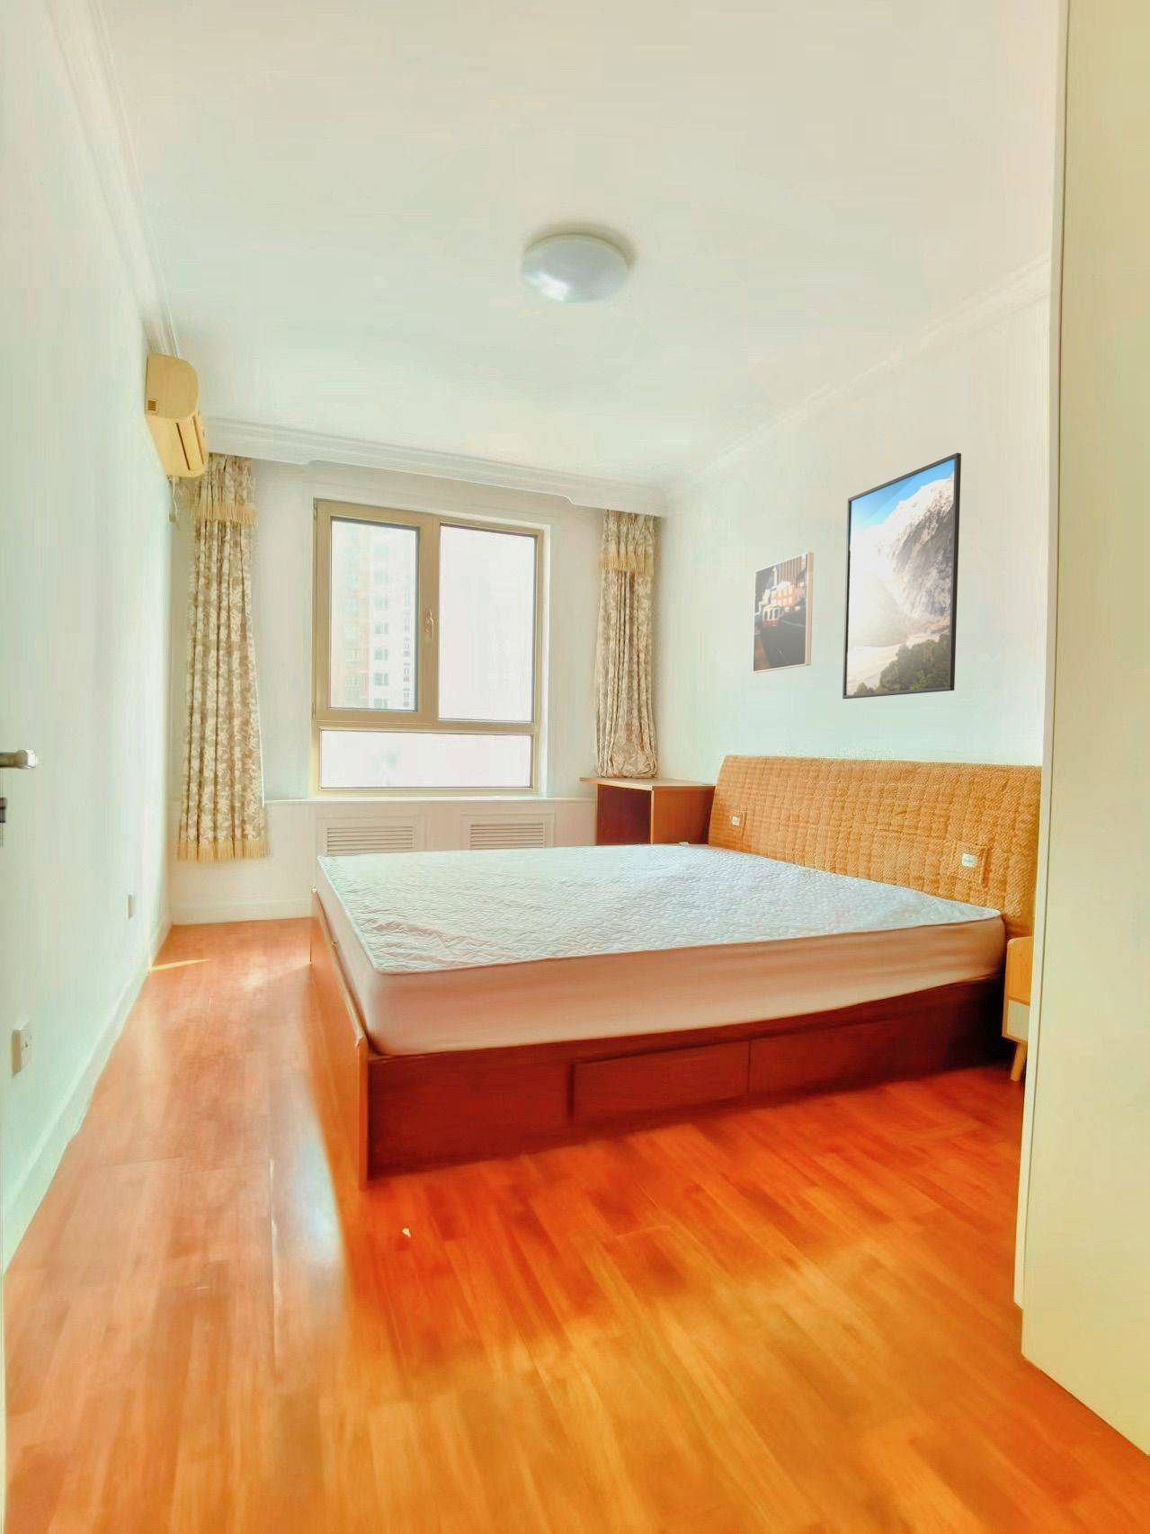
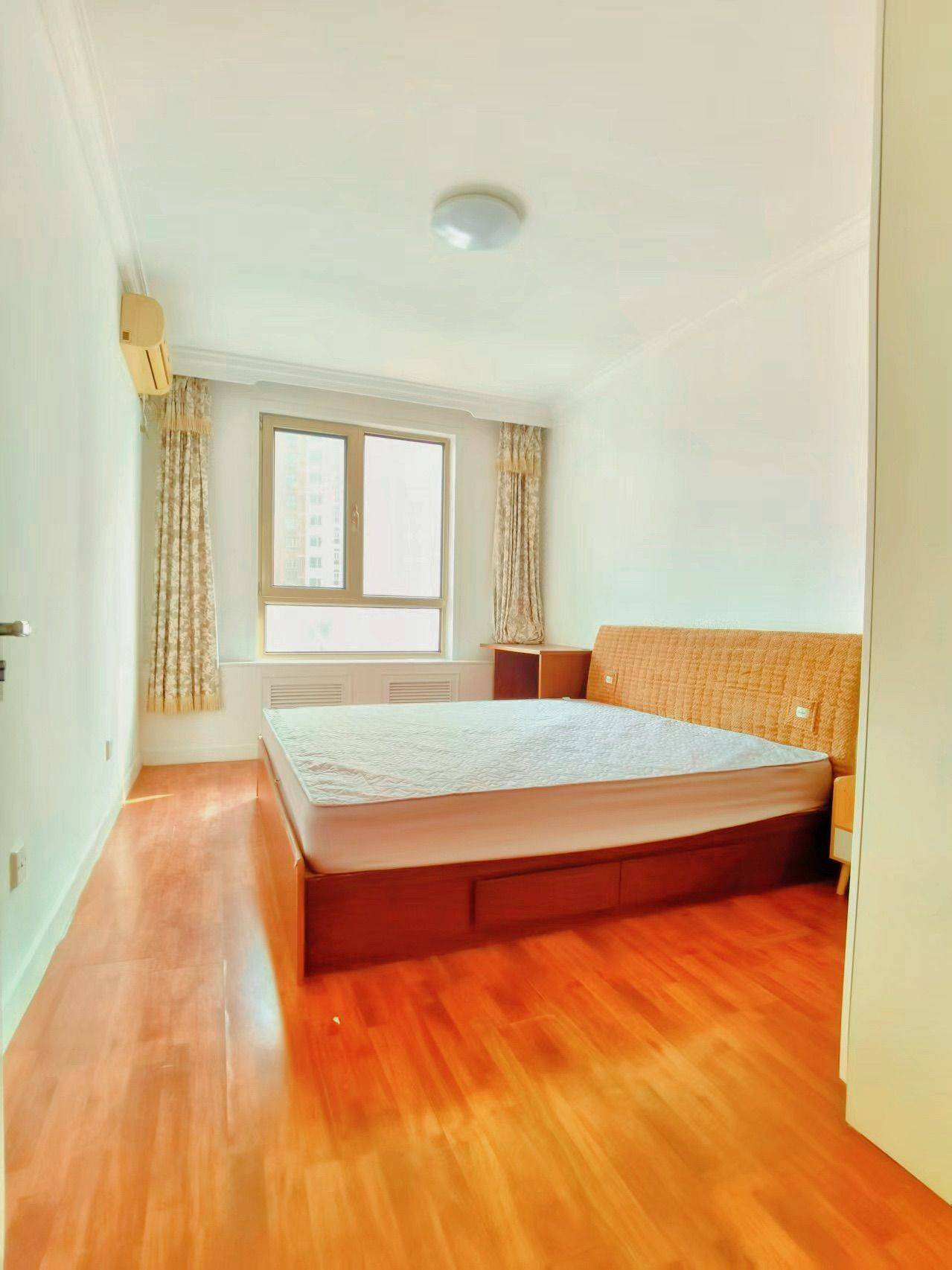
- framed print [842,452,962,699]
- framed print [751,551,814,674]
